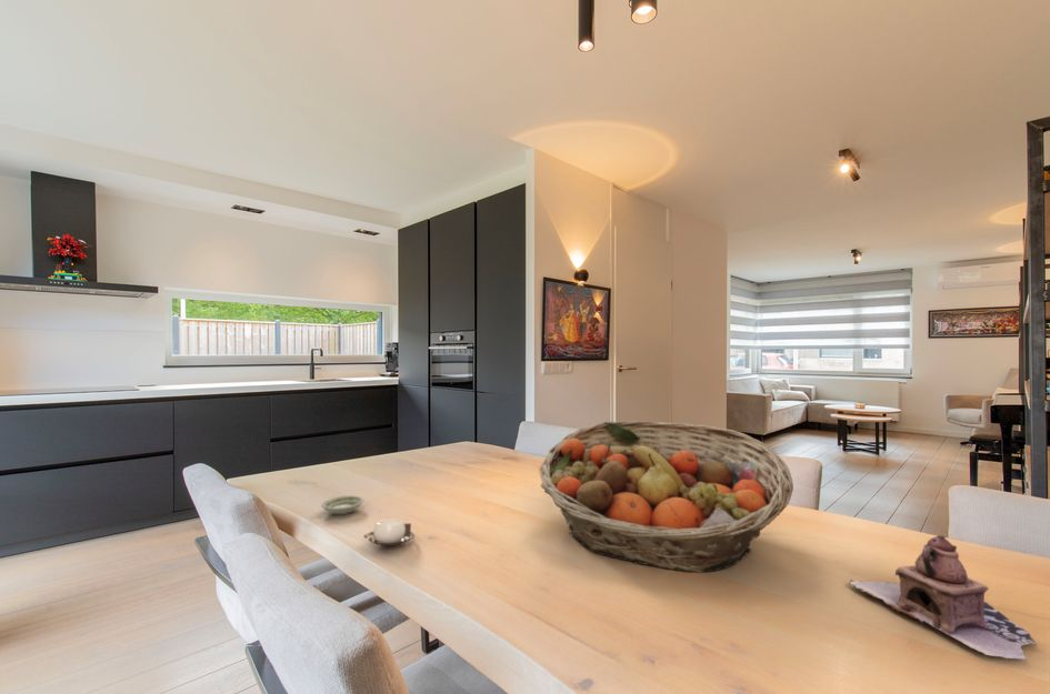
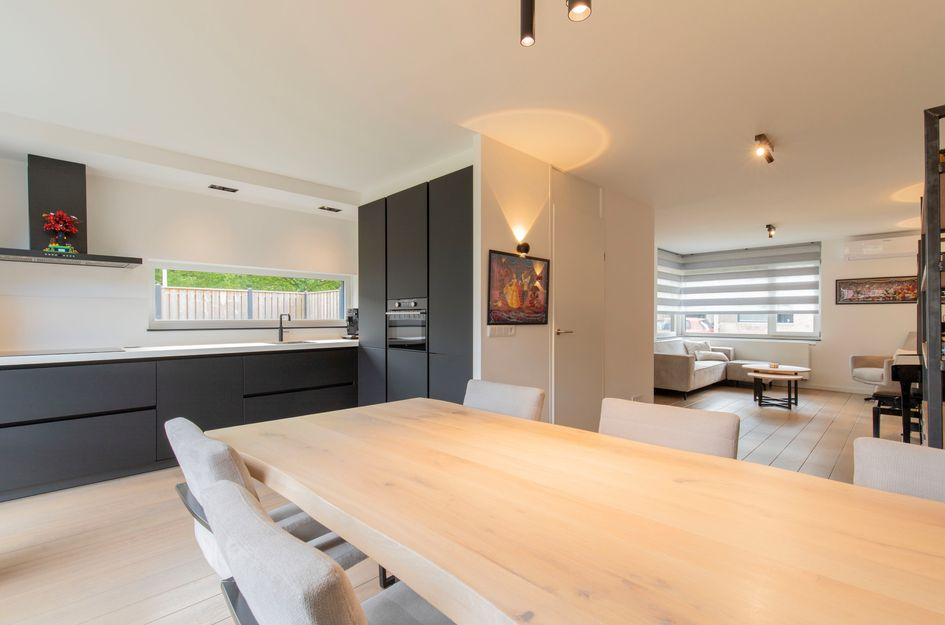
- teapot [848,534,1038,661]
- fruit basket [538,420,794,574]
- saucer [320,494,364,515]
- cup [362,517,416,547]
